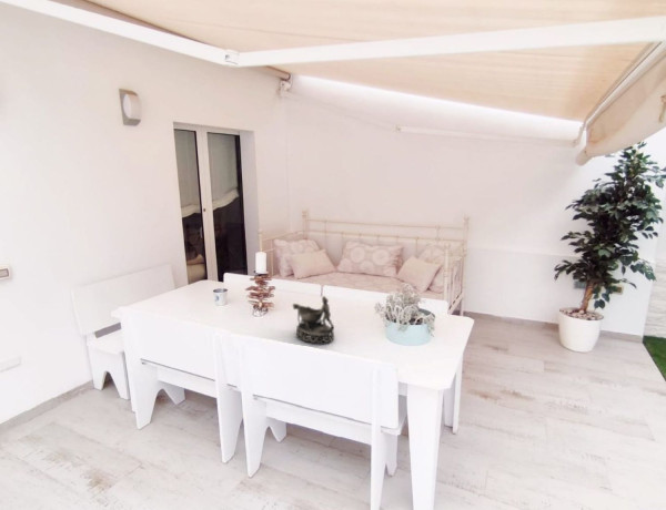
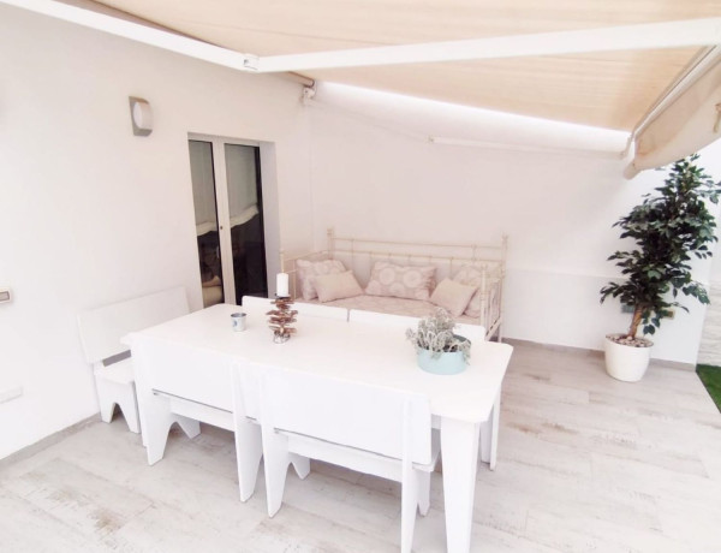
- decorative bowl [292,295,335,344]
